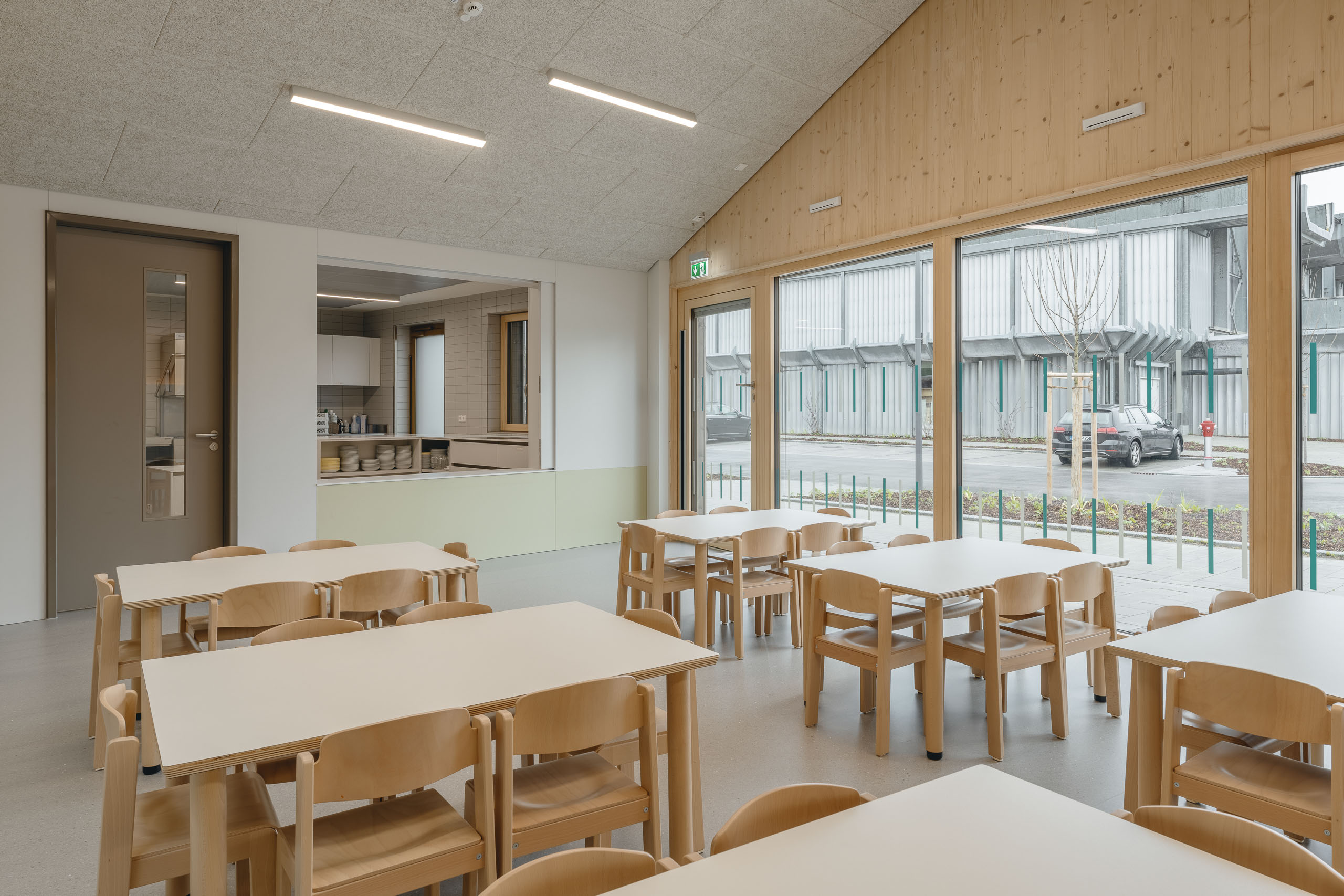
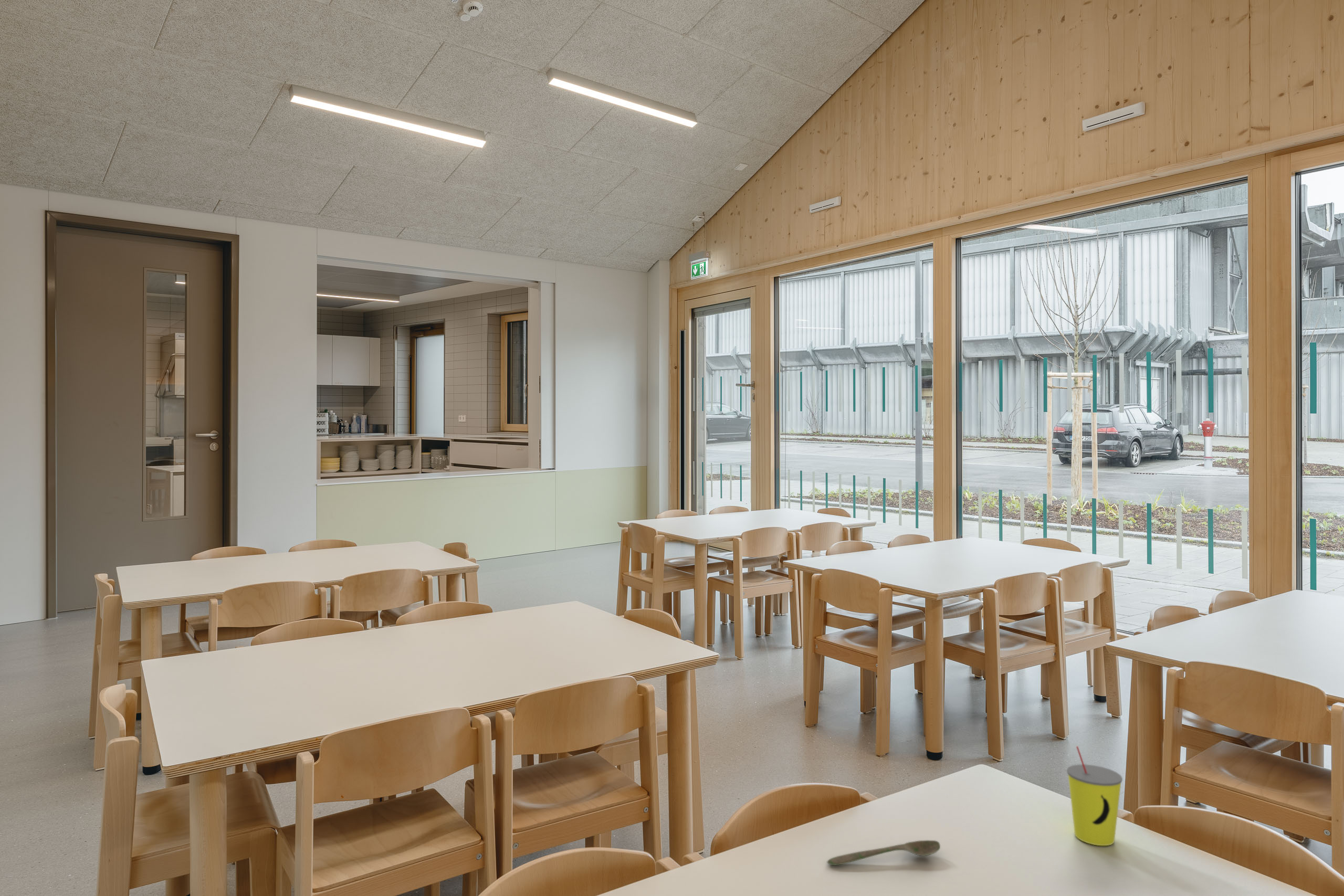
+ spoon [826,840,941,866]
+ straw [1066,746,1123,846]
